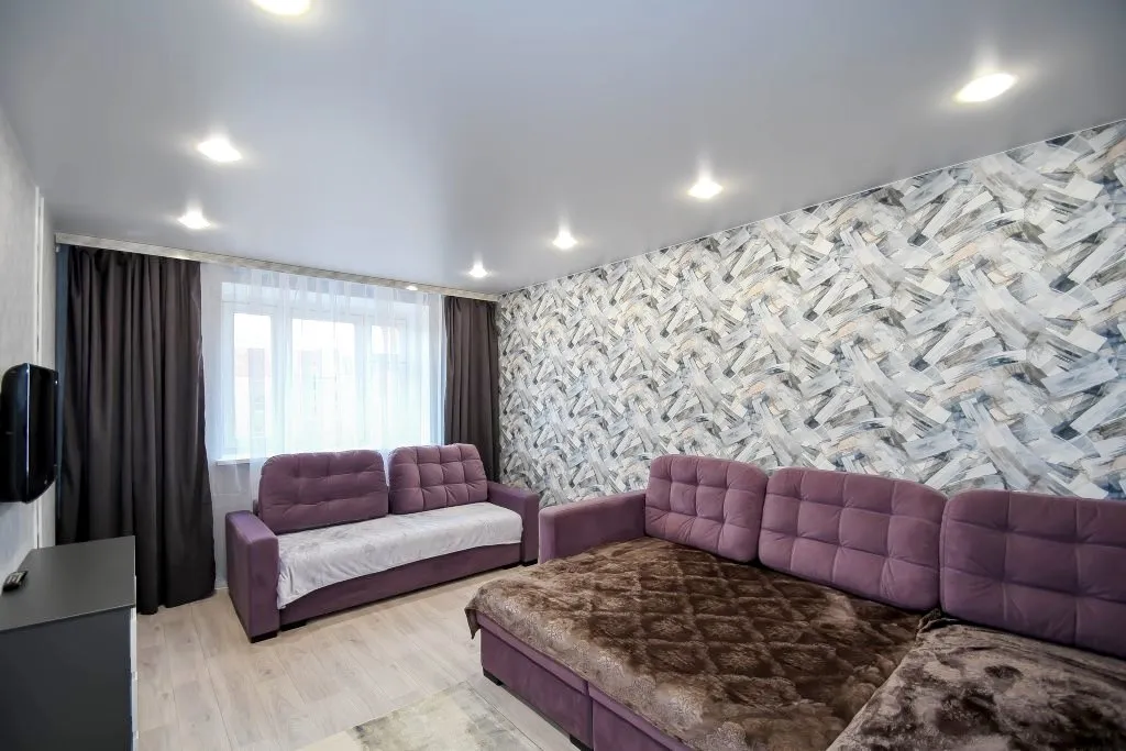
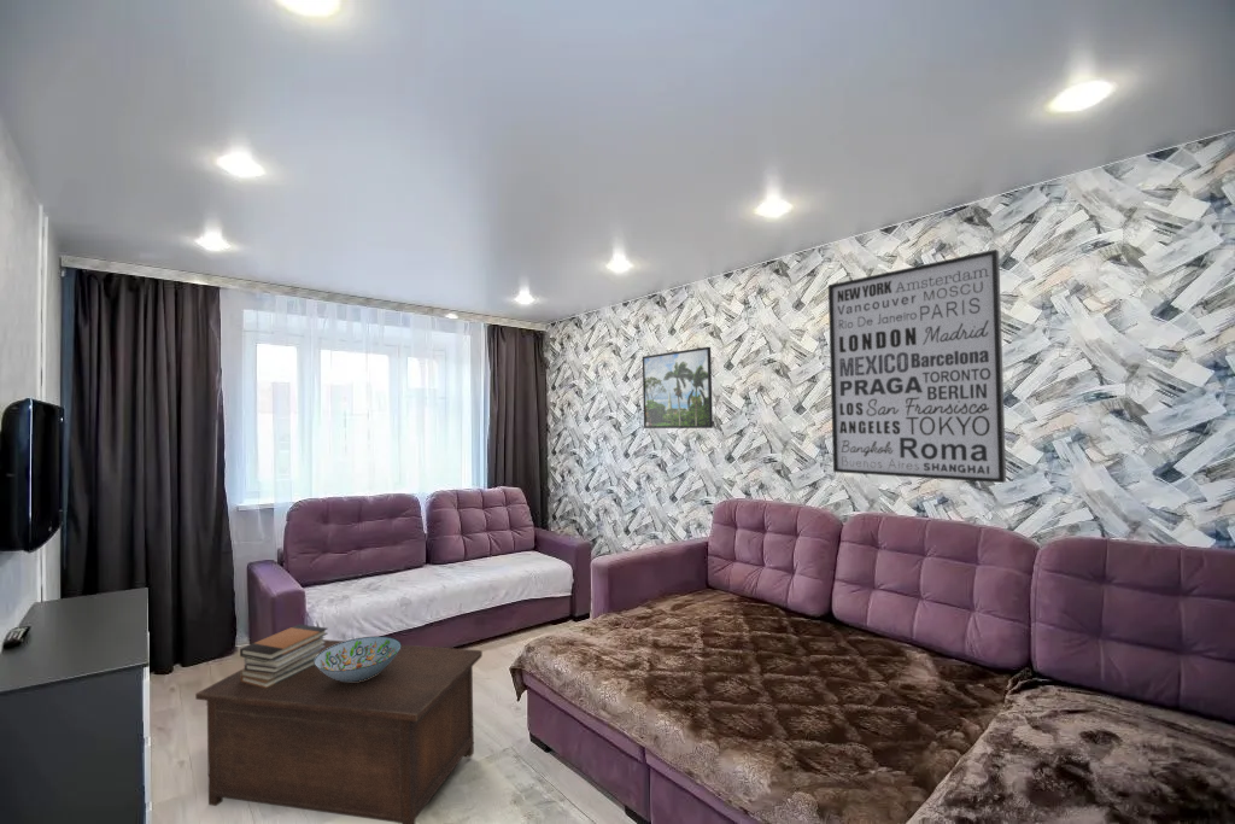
+ wall art [827,249,1007,484]
+ book stack [239,623,329,688]
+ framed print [642,346,714,429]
+ cabinet [194,638,484,824]
+ decorative bowl [315,635,403,682]
